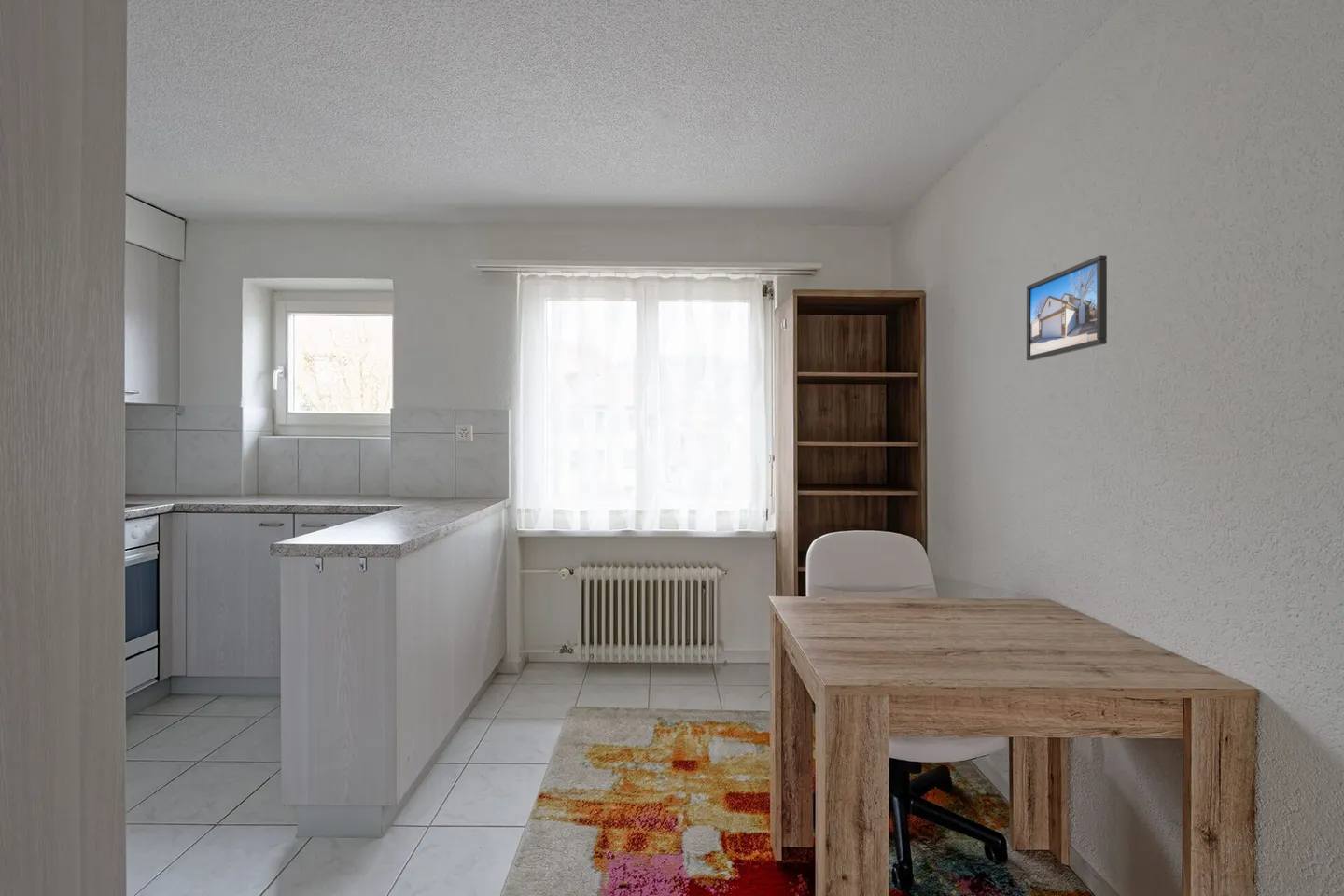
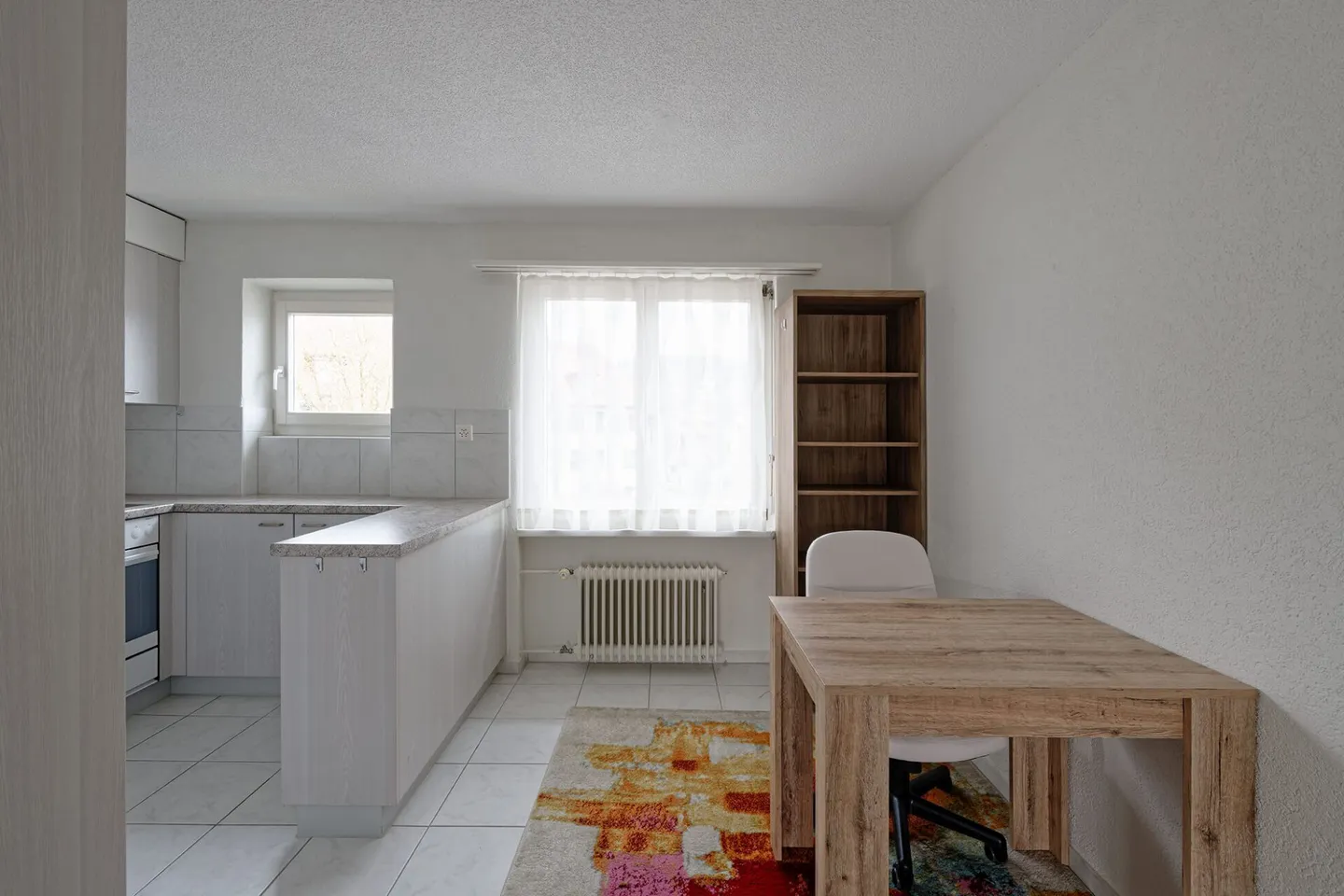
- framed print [1026,254,1108,361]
